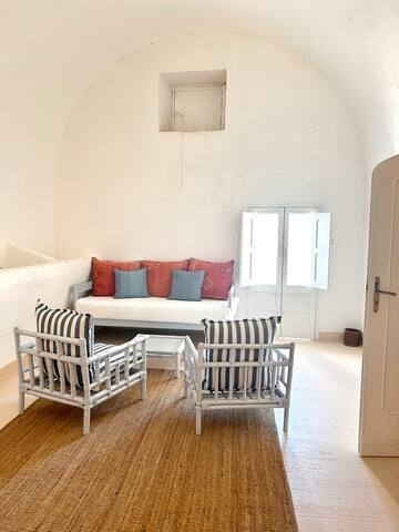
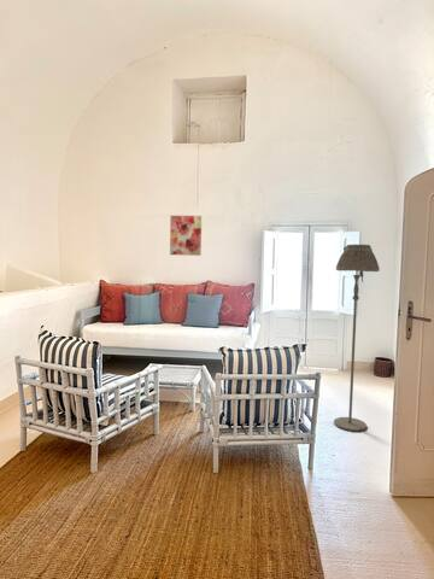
+ floor lamp [333,244,381,432]
+ wall art [169,215,203,257]
